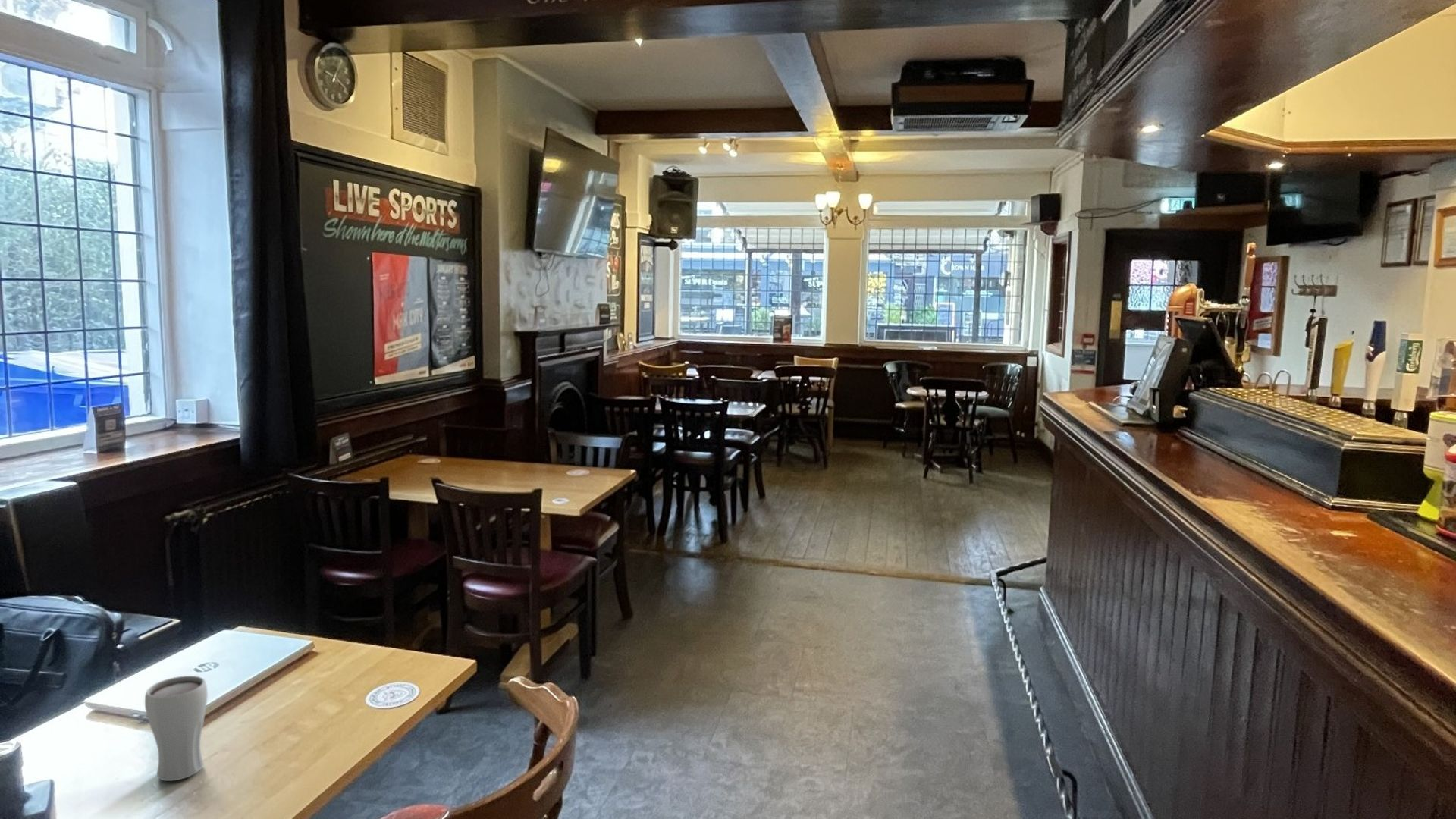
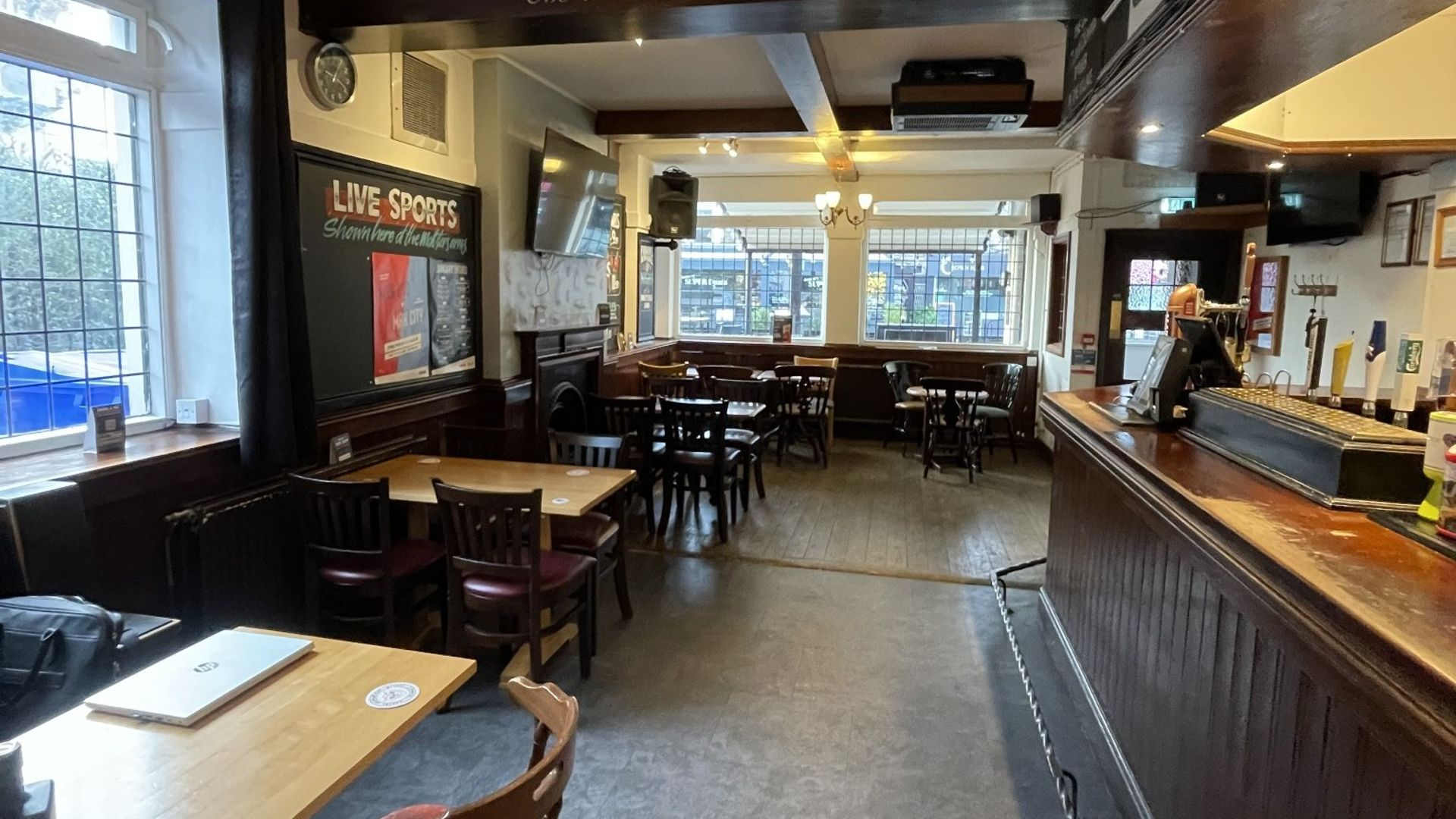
- drinking glass [144,675,209,782]
